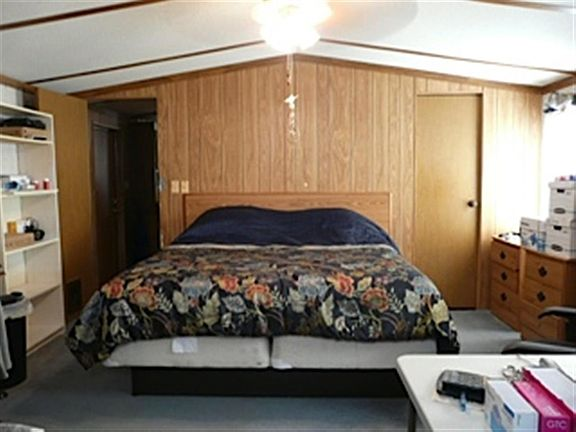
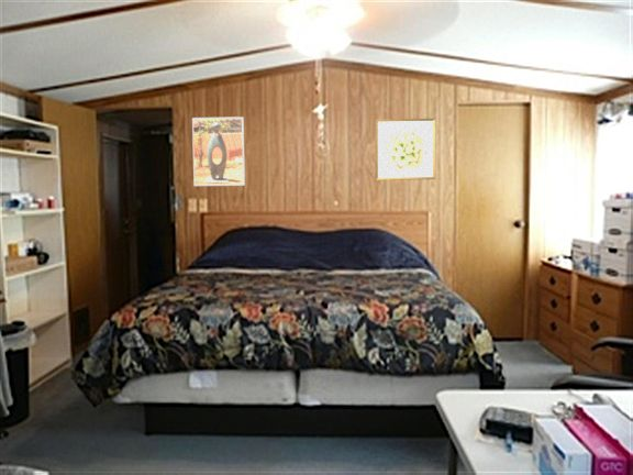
+ wall art [375,118,437,181]
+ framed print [191,115,246,187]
